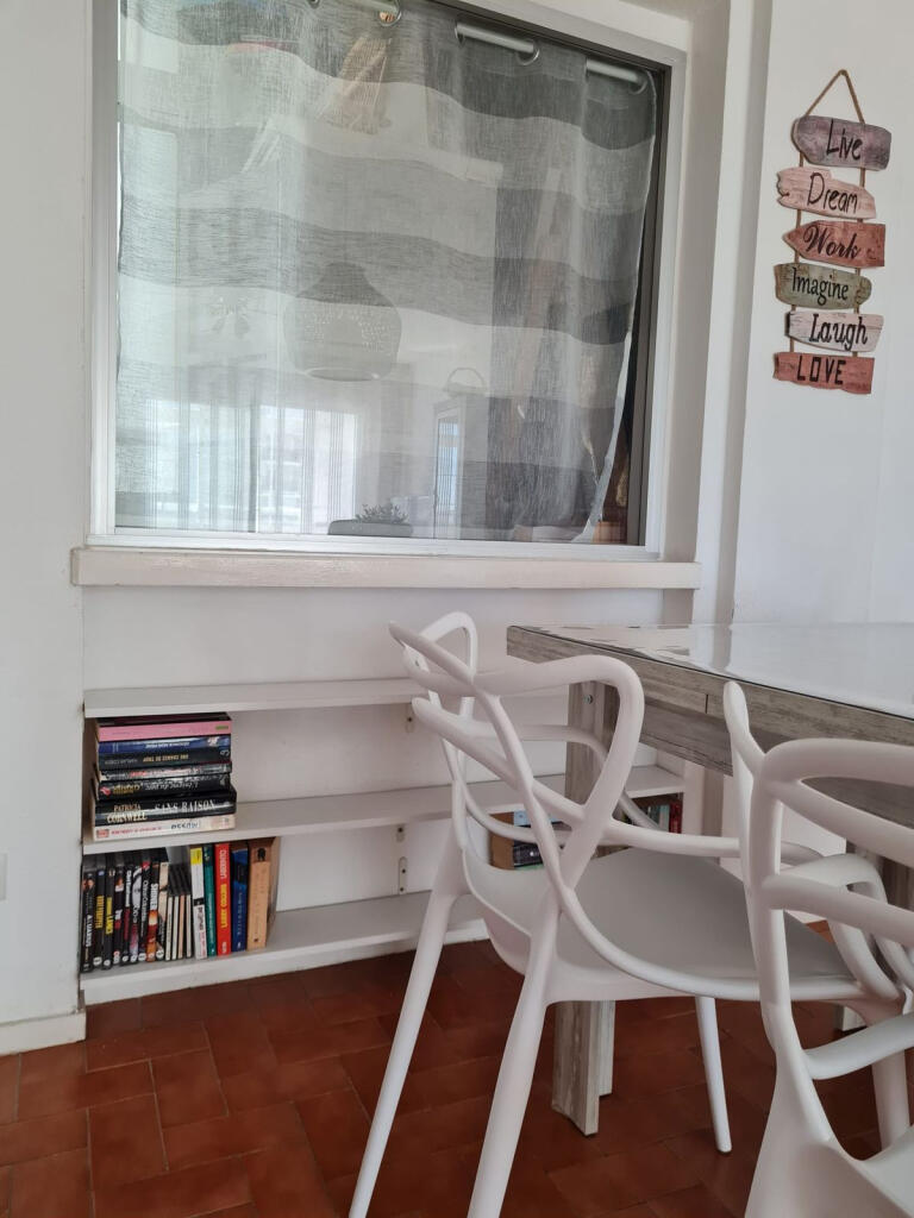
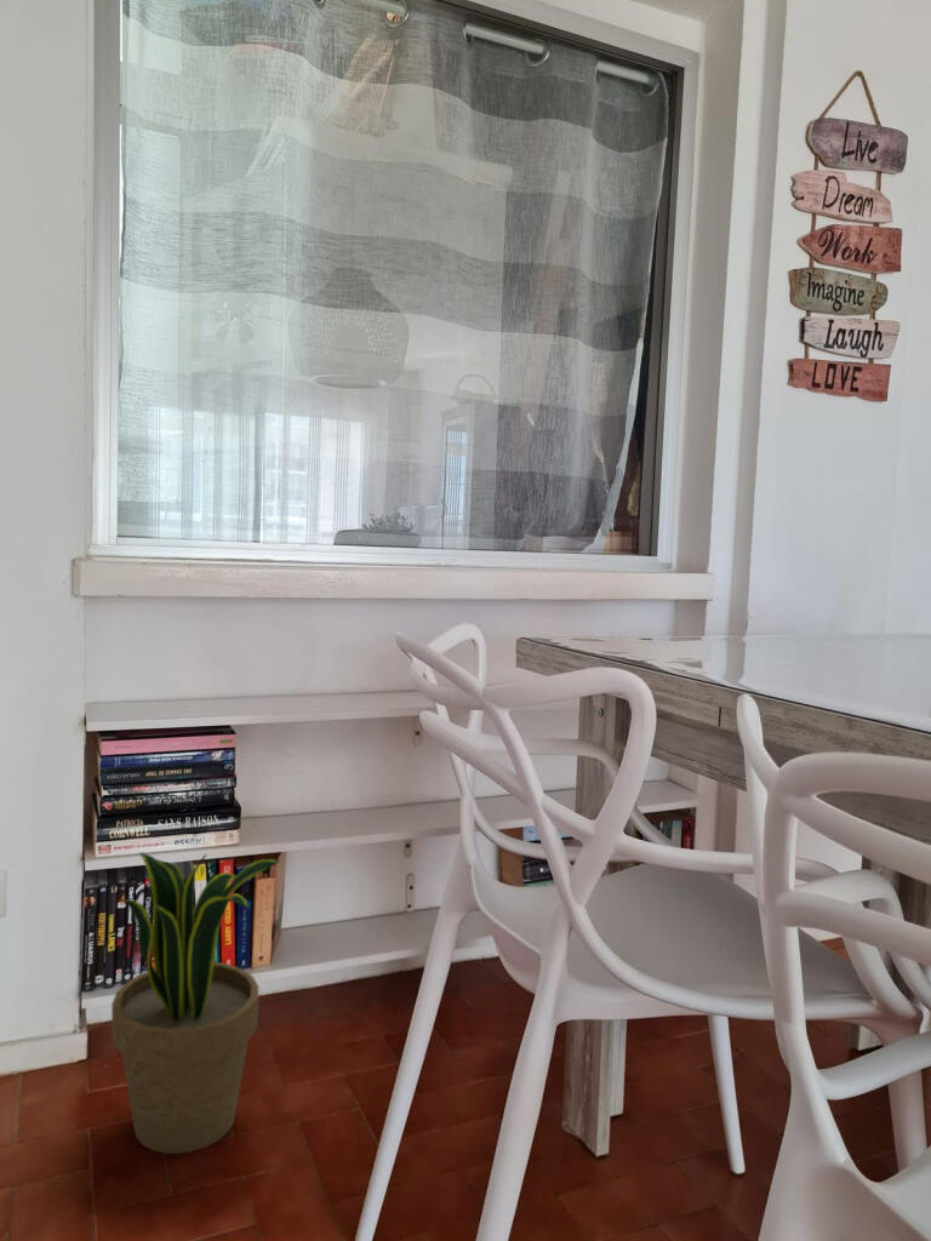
+ potted plant [110,851,281,1155]
